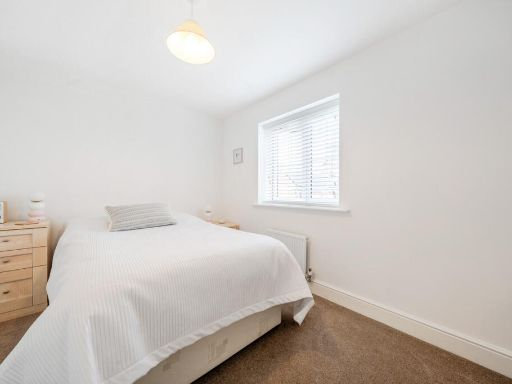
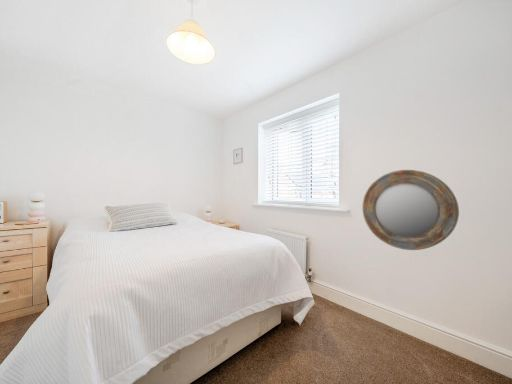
+ home mirror [361,169,460,251]
